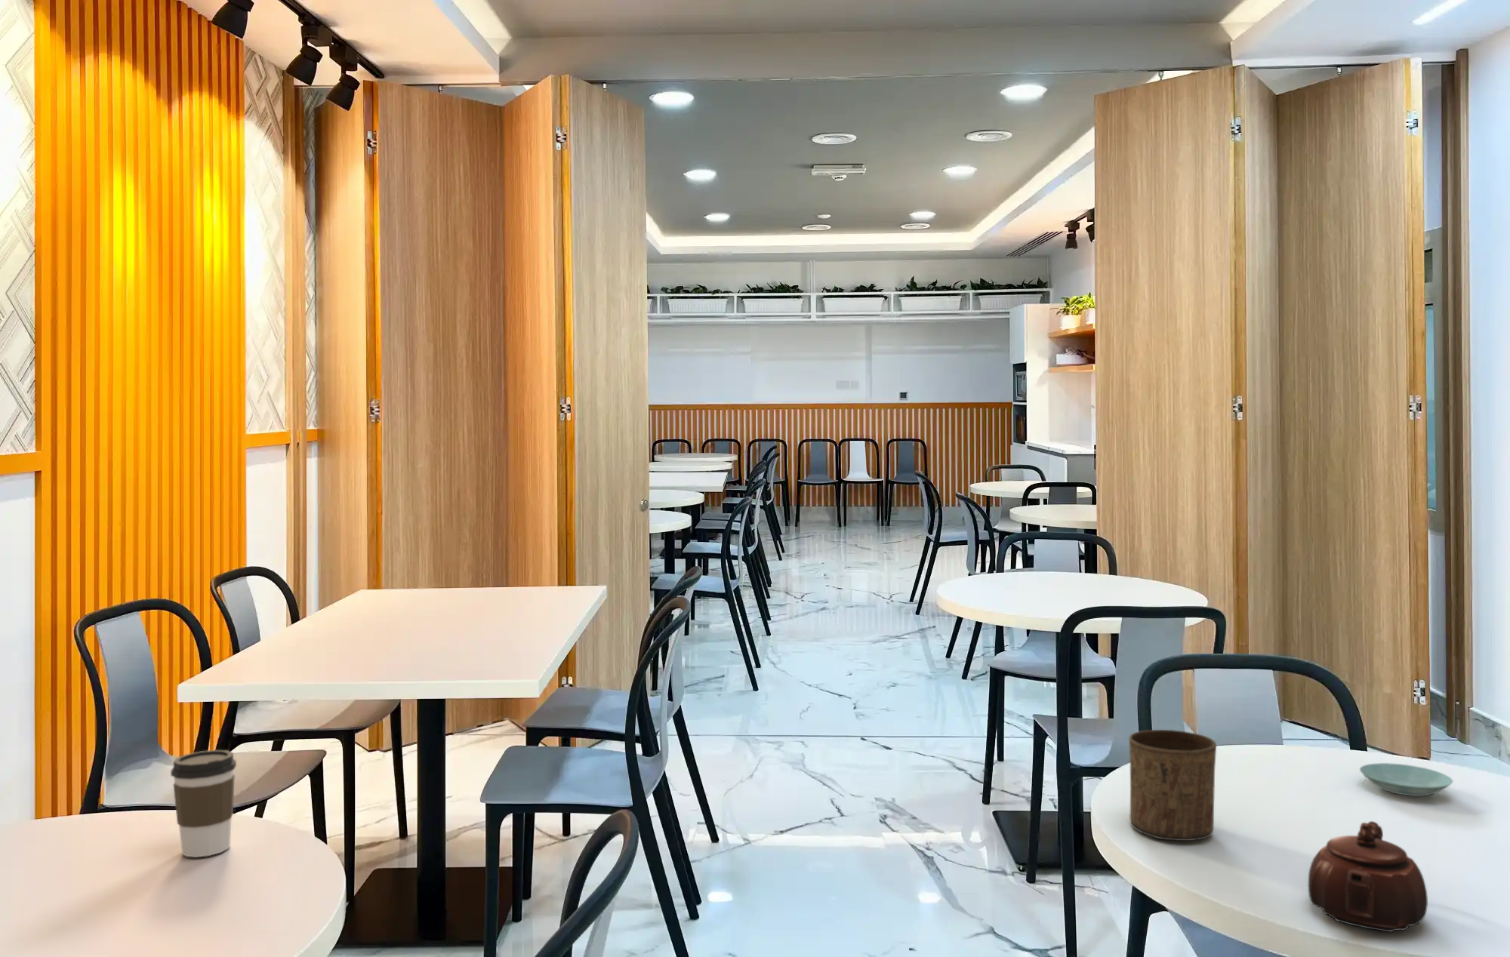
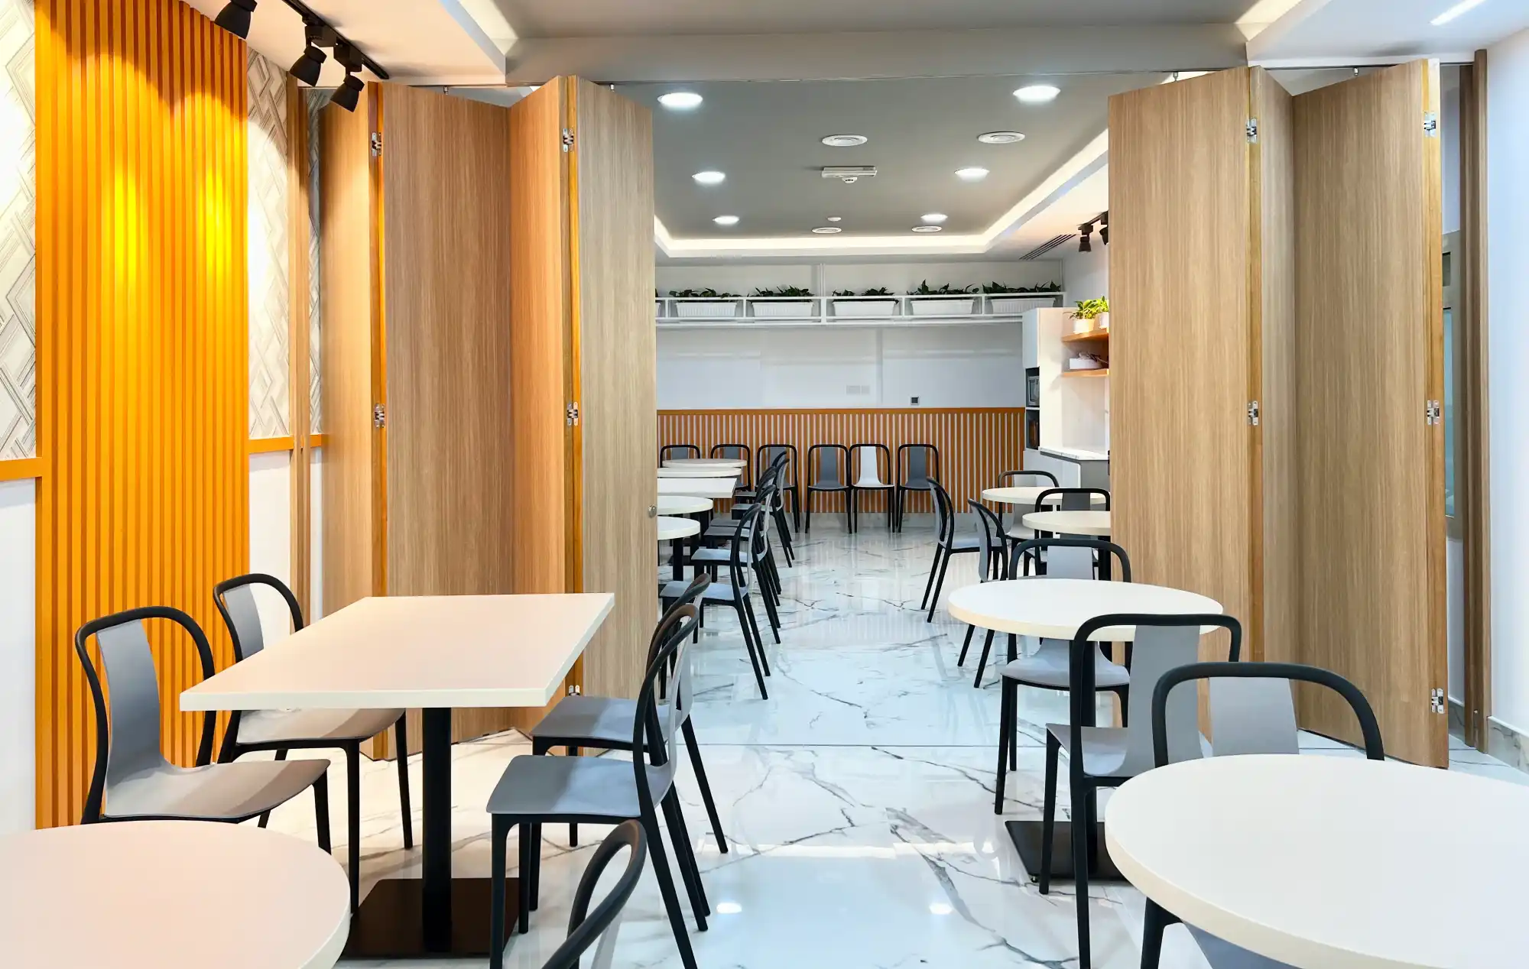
- coffee cup [169,749,237,858]
- teapot [1307,821,1429,933]
- cup [1128,729,1217,842]
- saucer [1359,762,1454,798]
